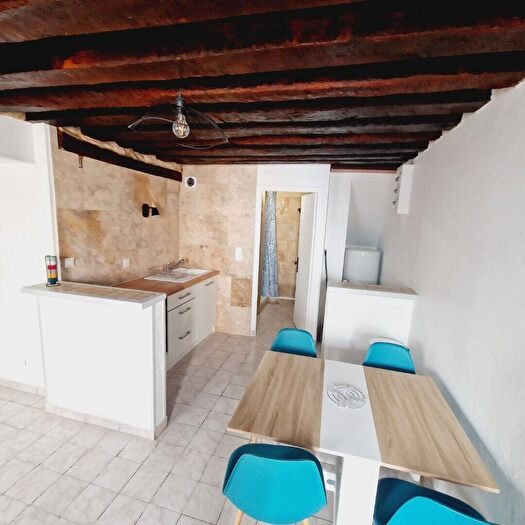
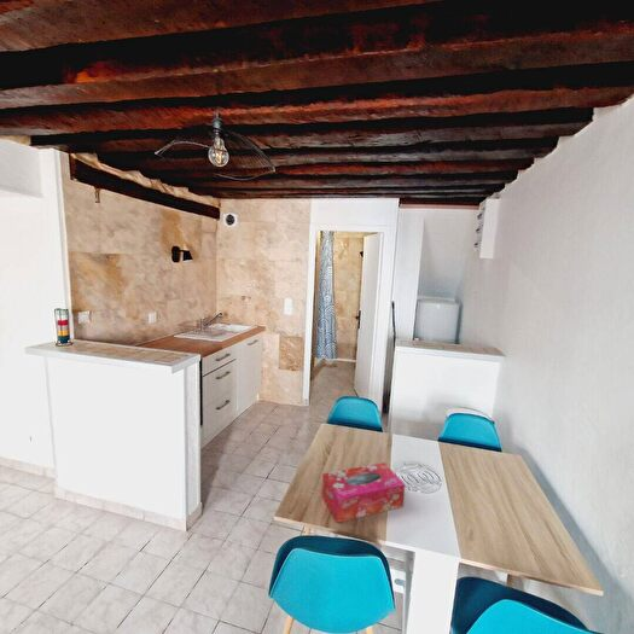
+ tissue box [320,461,406,524]
